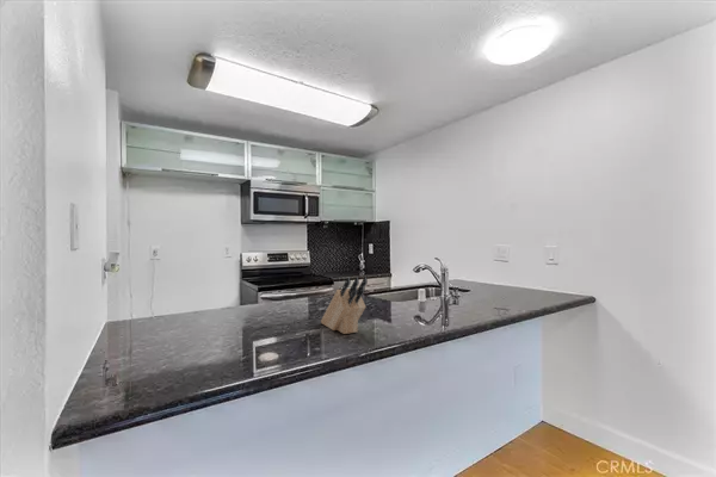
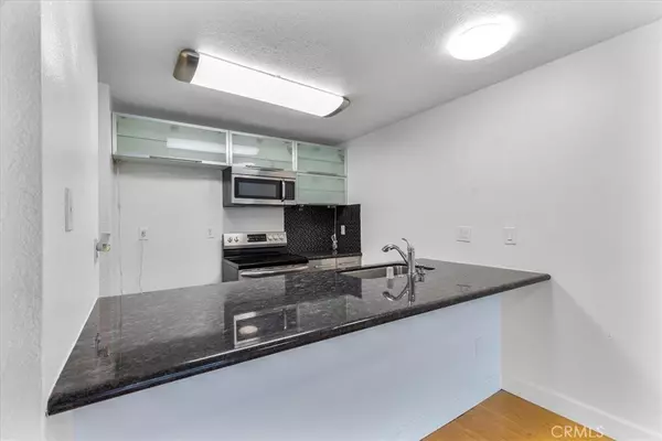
- knife block [320,277,369,335]
